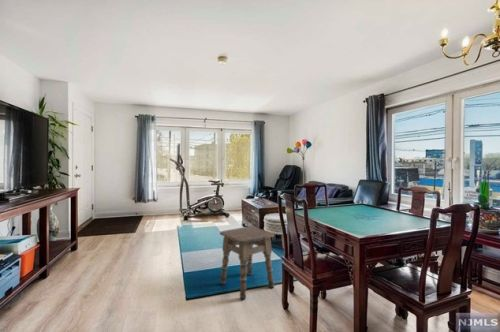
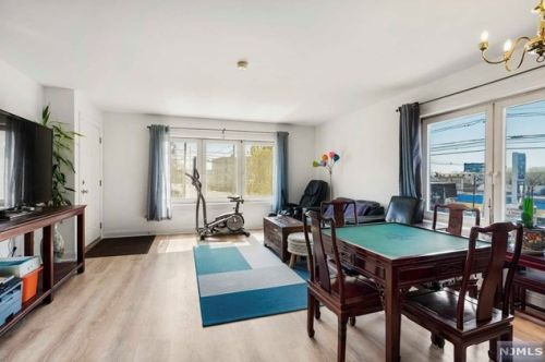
- side table [219,225,275,301]
